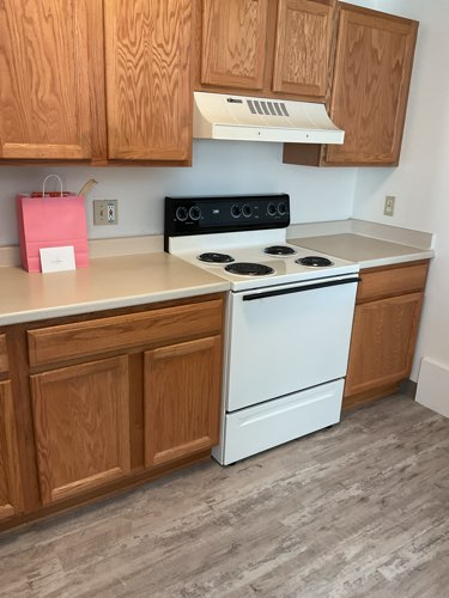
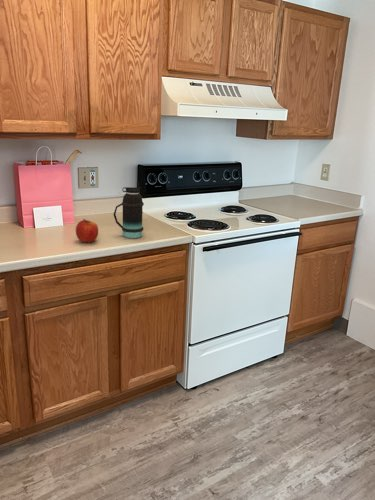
+ bottle [113,181,145,239]
+ apple [75,218,99,243]
